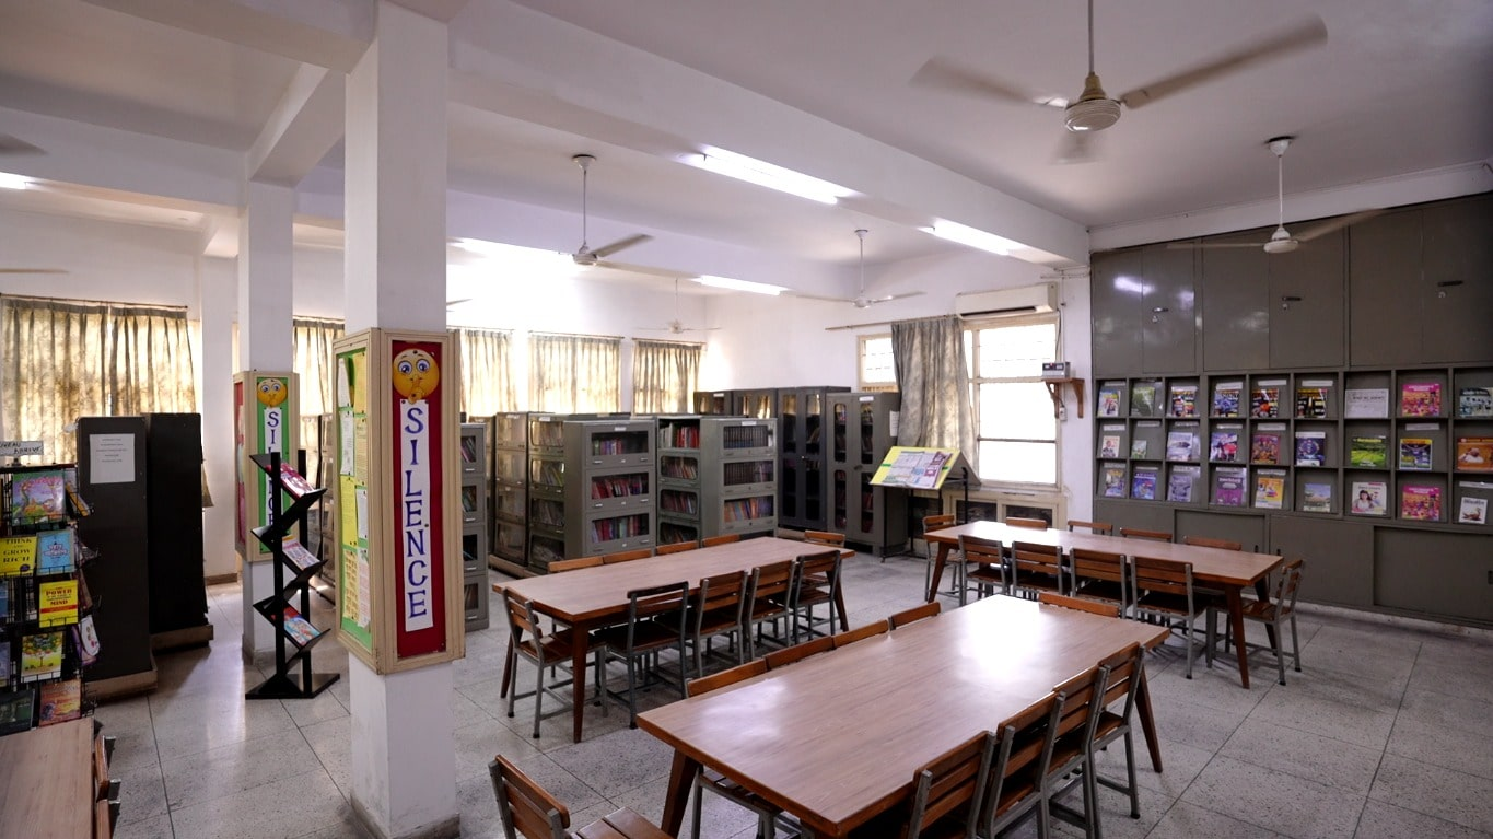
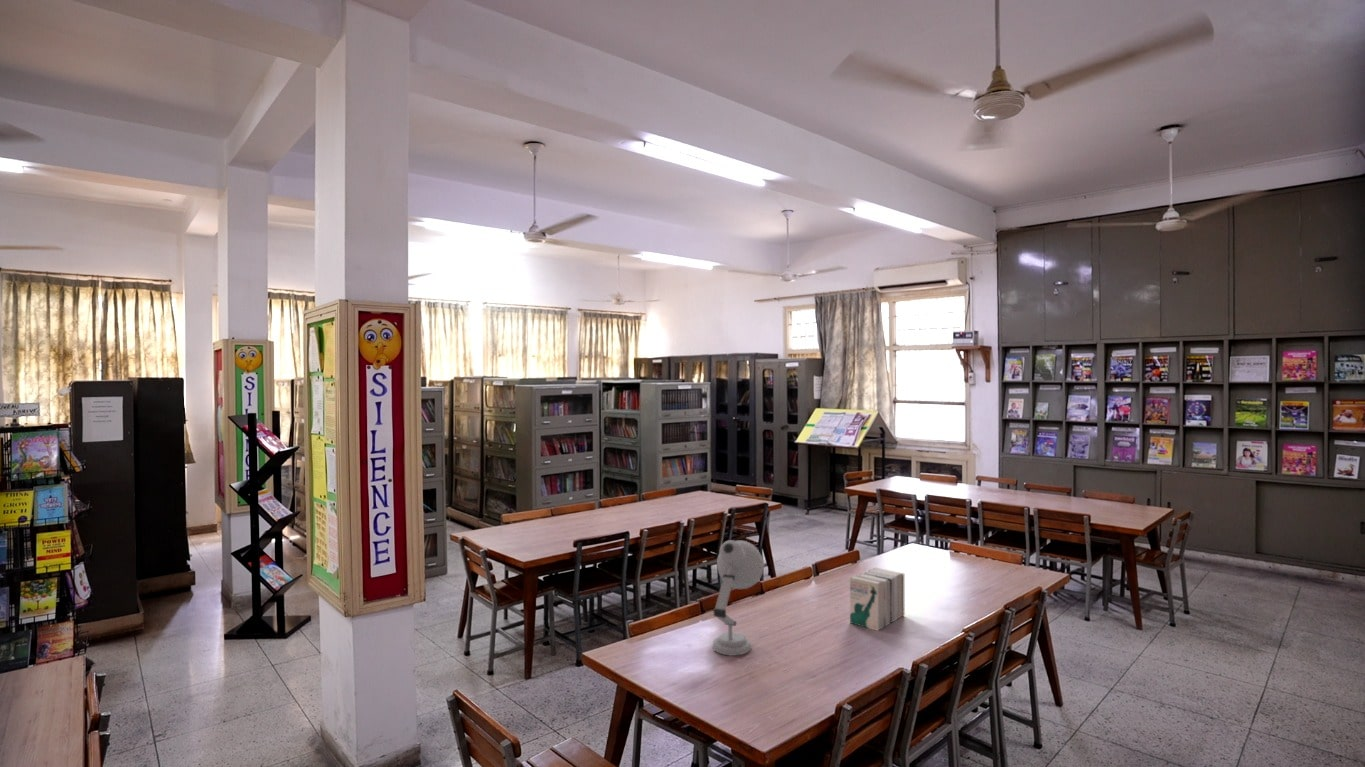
+ books [849,567,906,632]
+ desk lamp [712,539,765,657]
